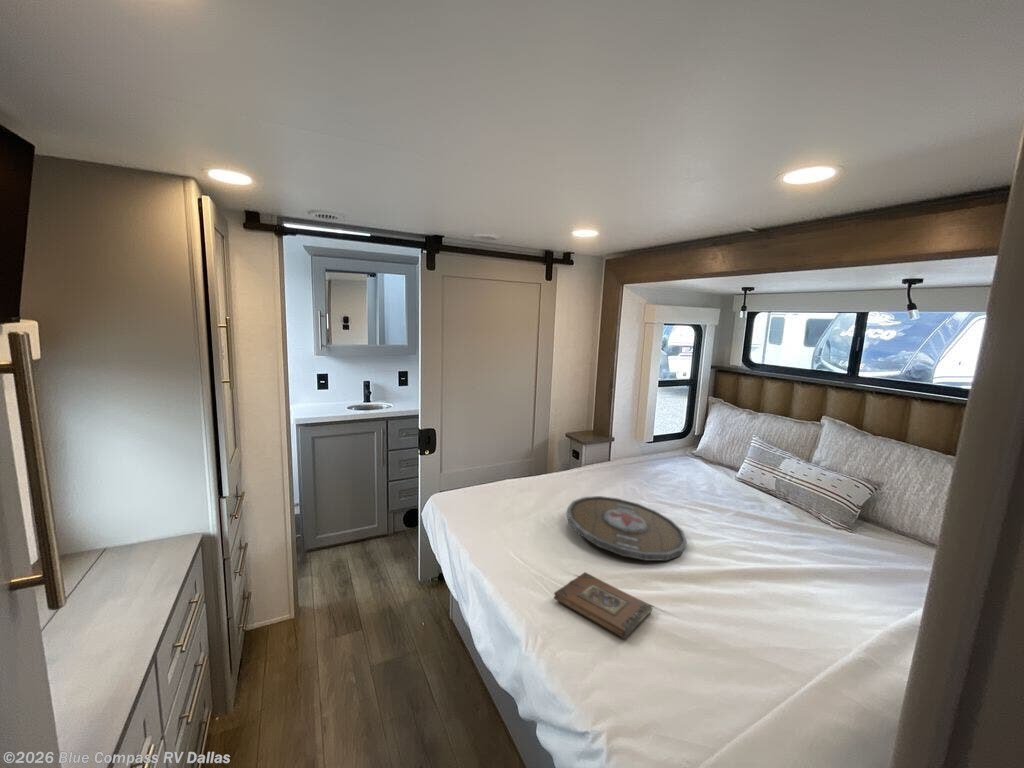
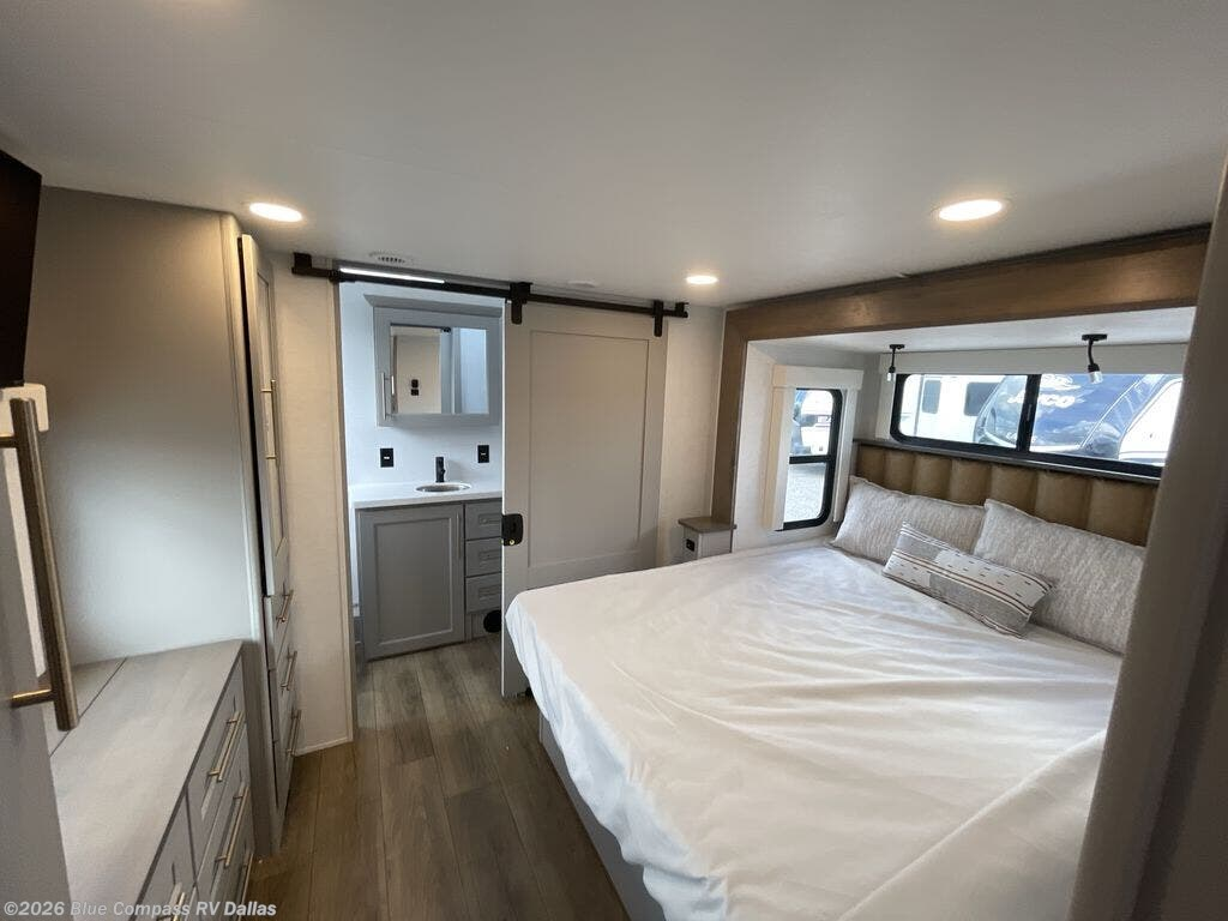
- serving tray [566,495,688,561]
- book [553,571,654,640]
